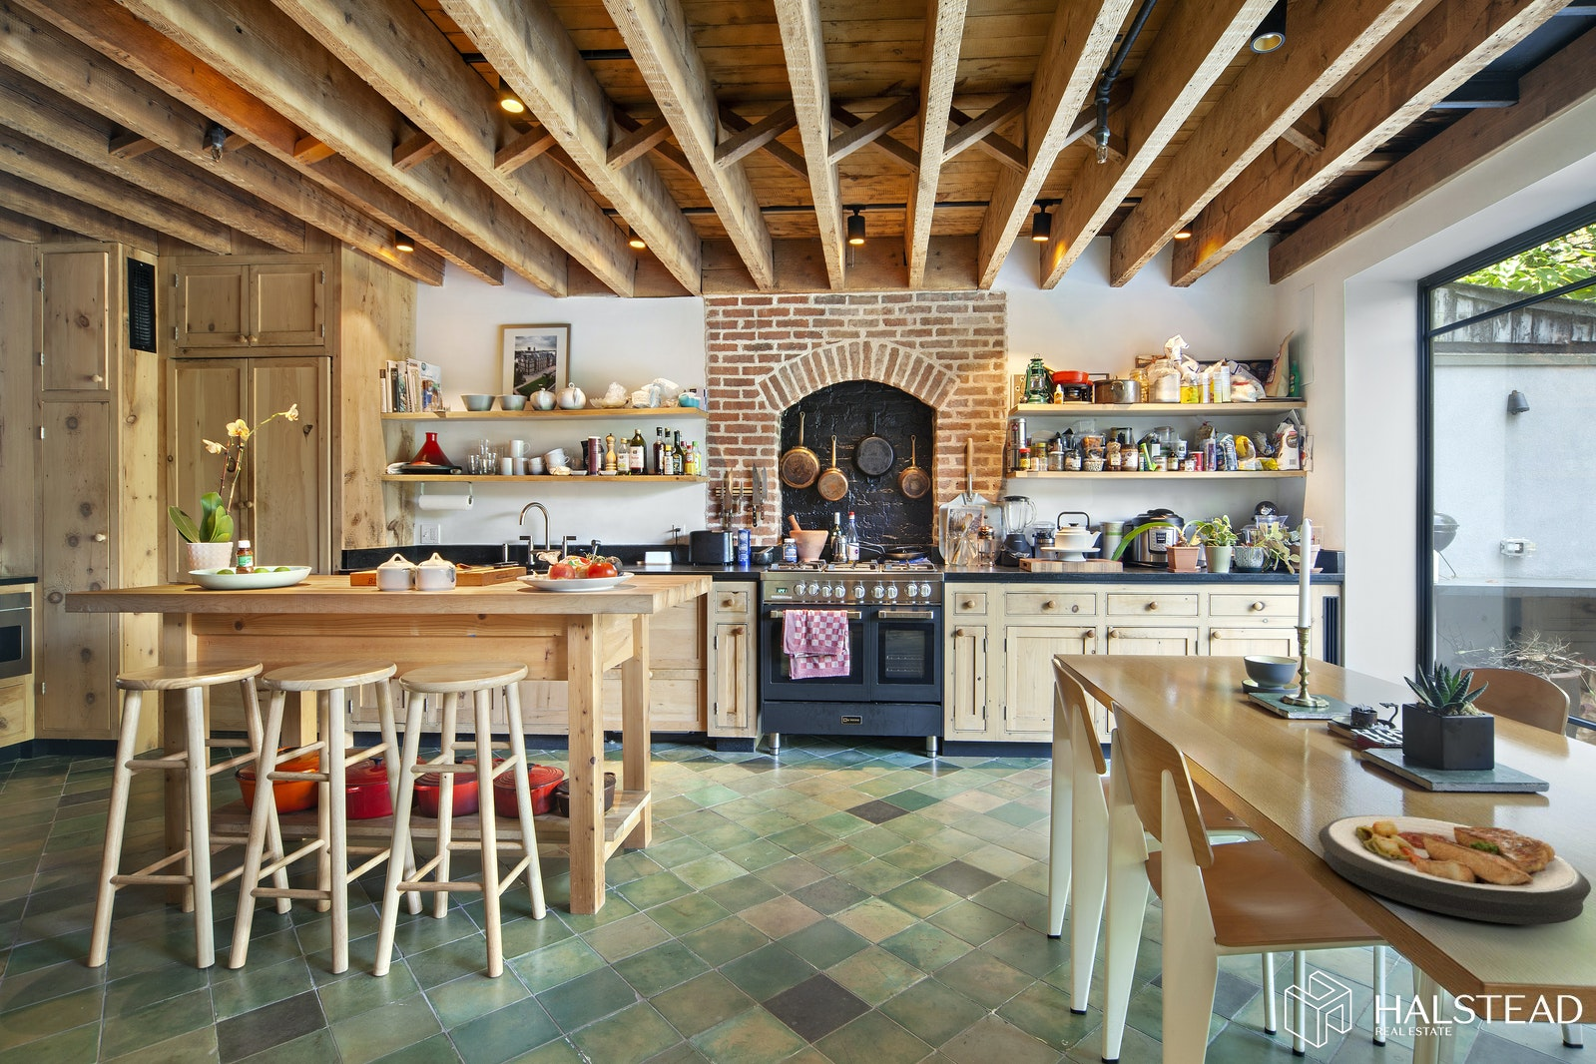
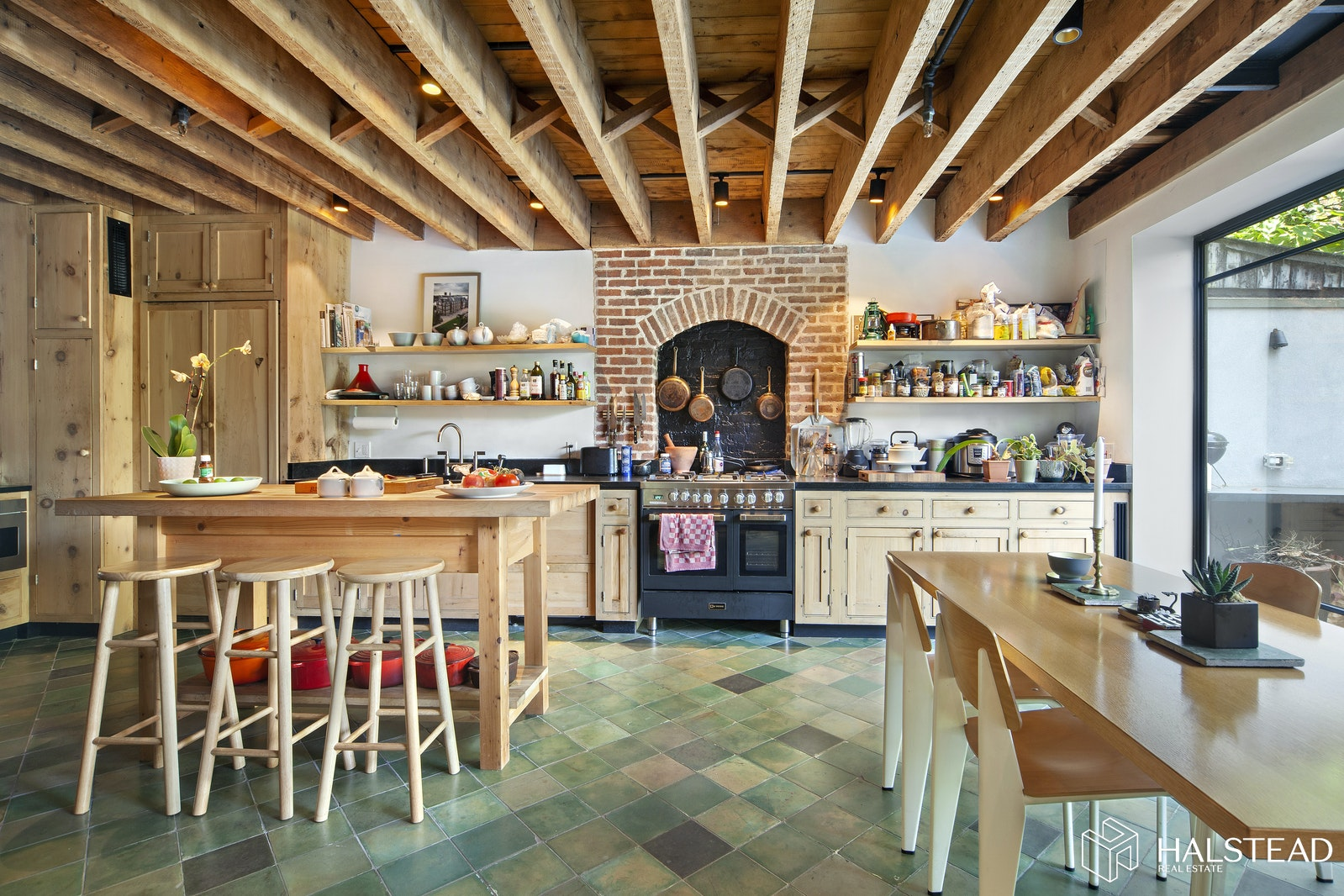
- plate [1317,815,1592,925]
